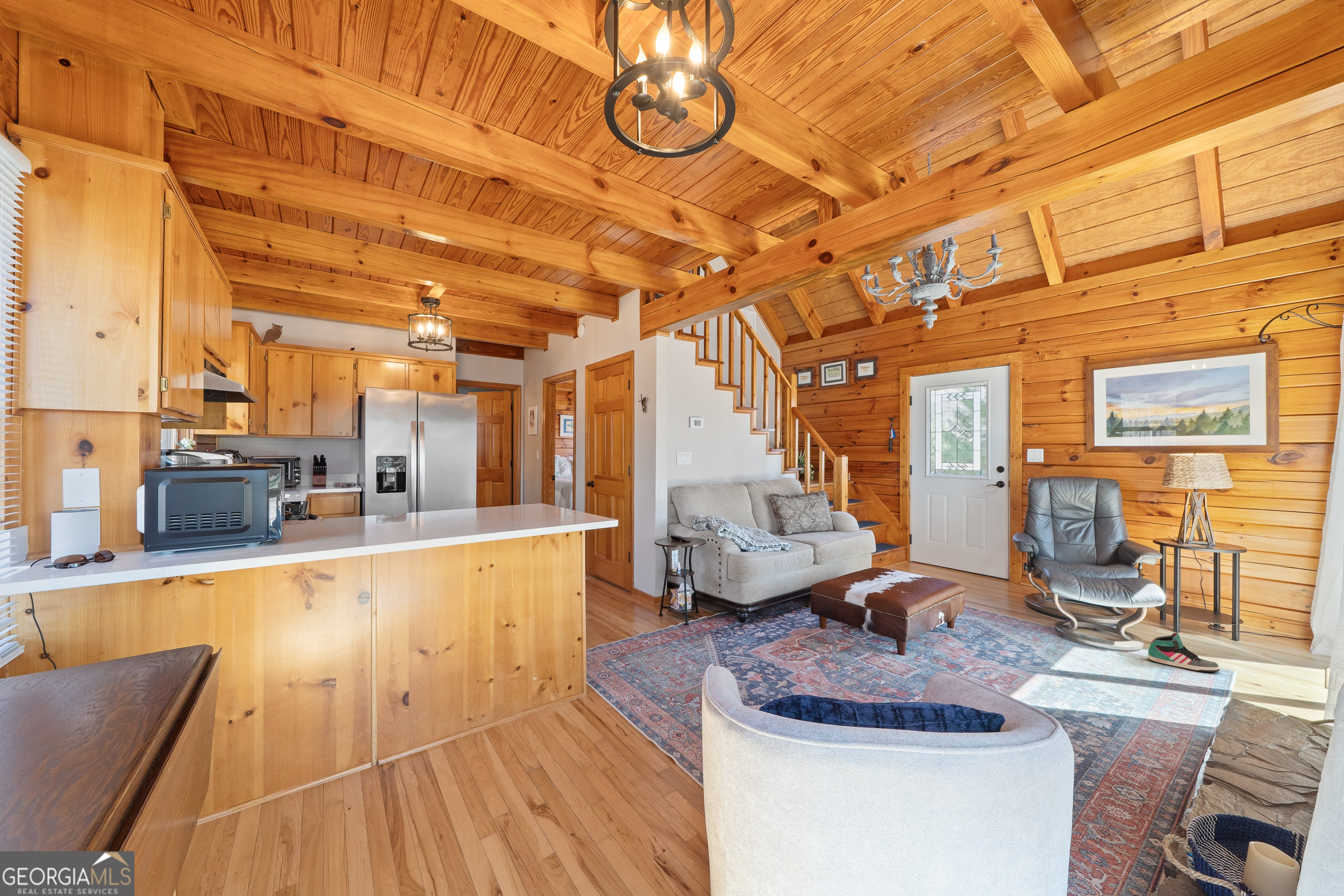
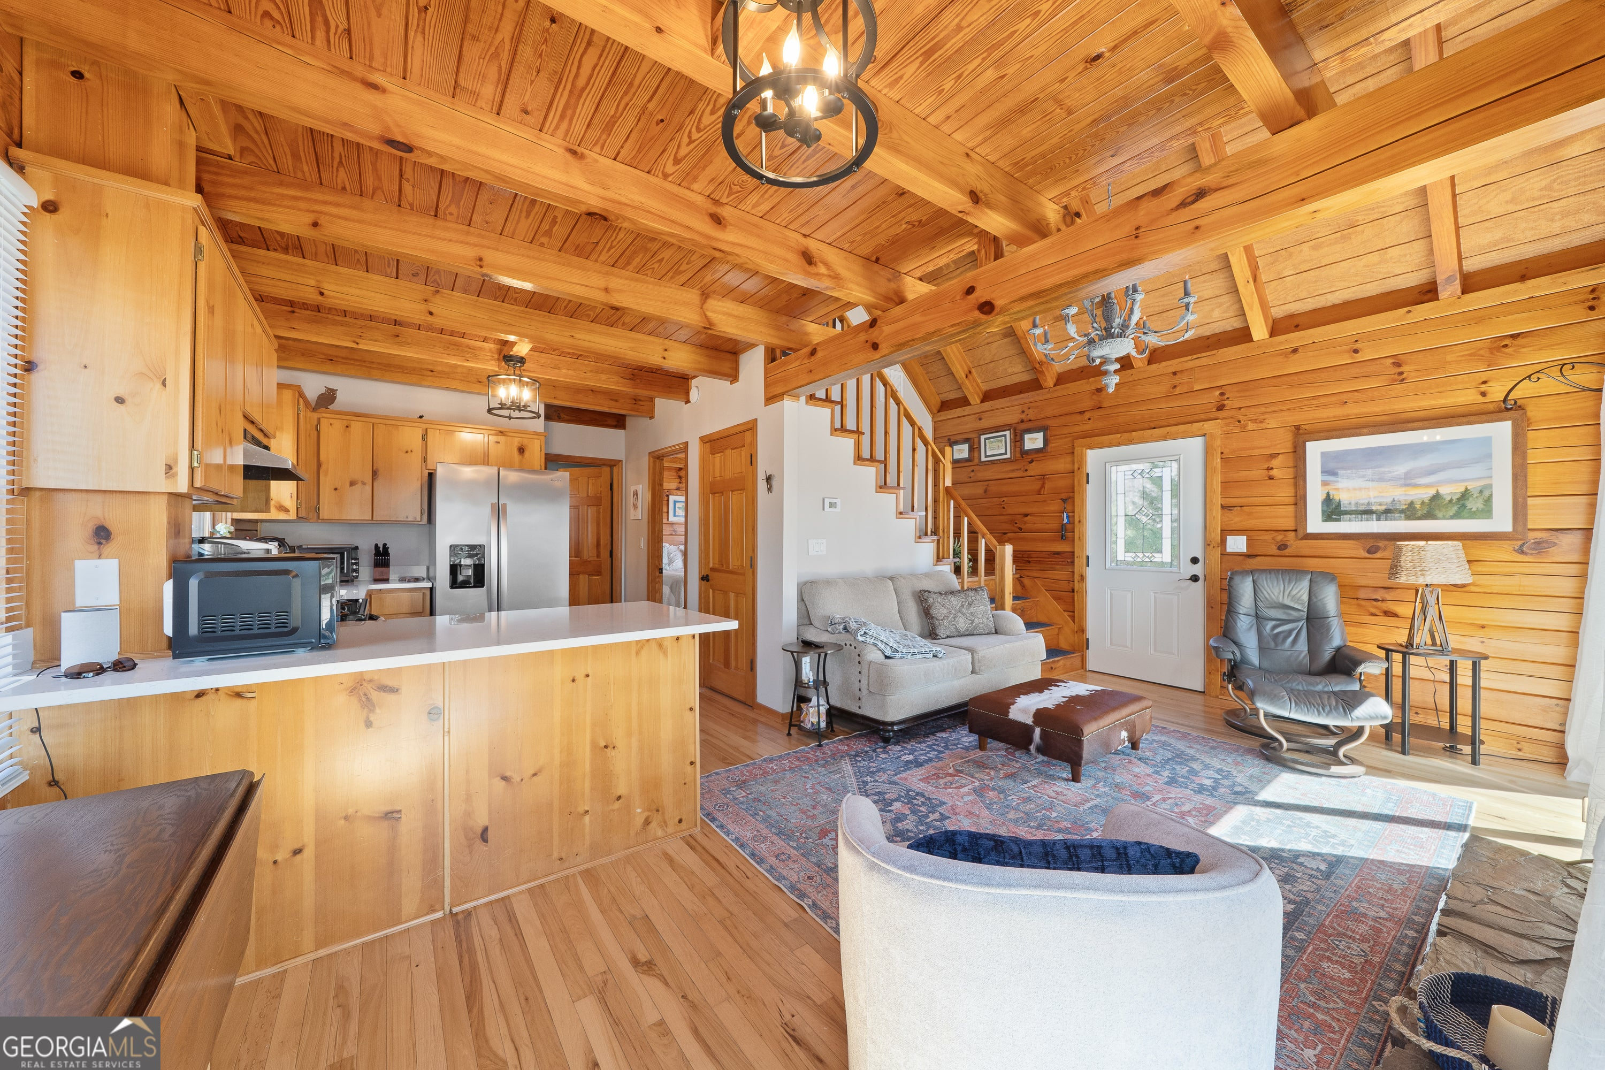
- sneaker [1147,632,1220,672]
